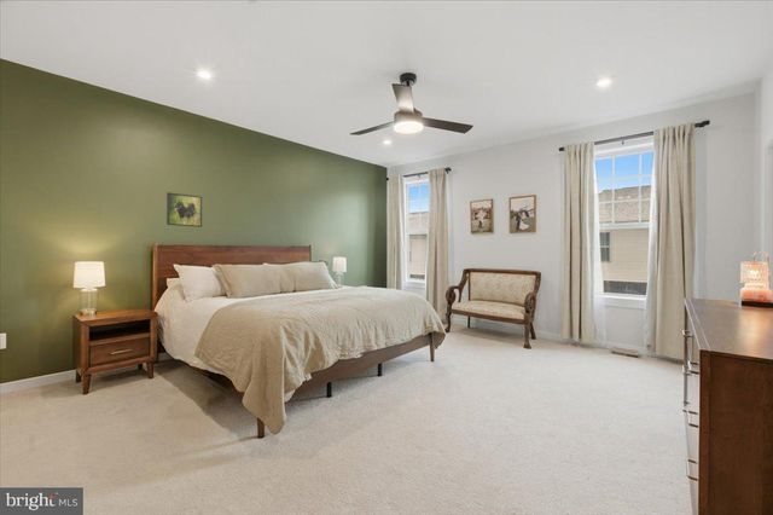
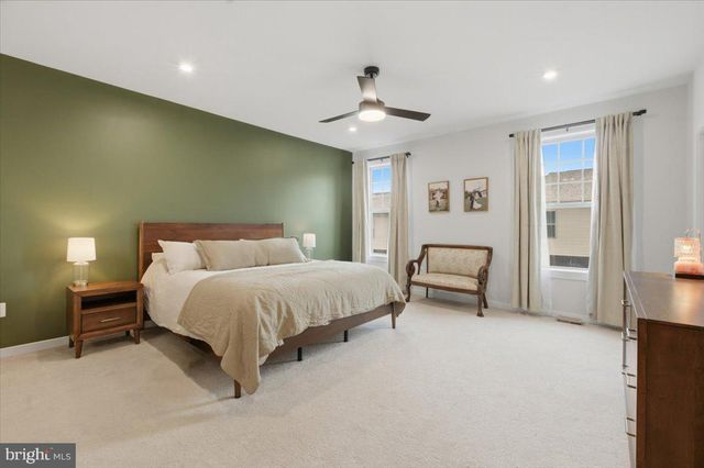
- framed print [165,191,203,228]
